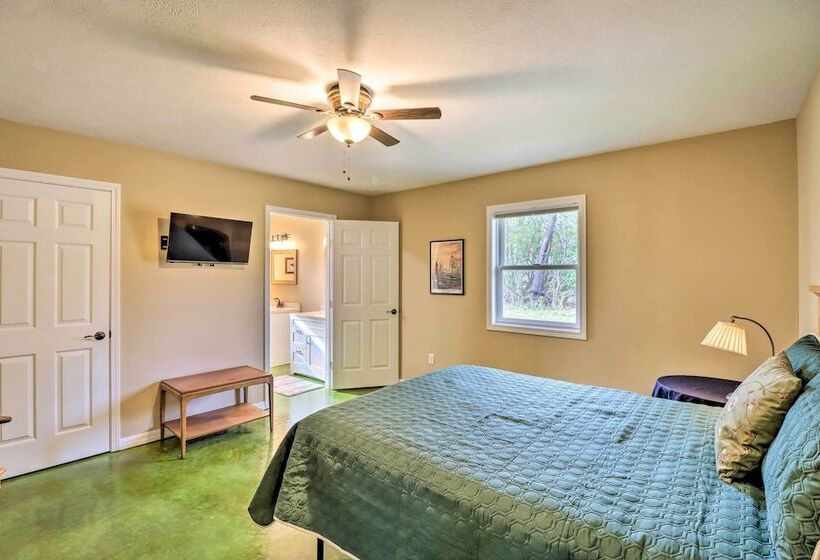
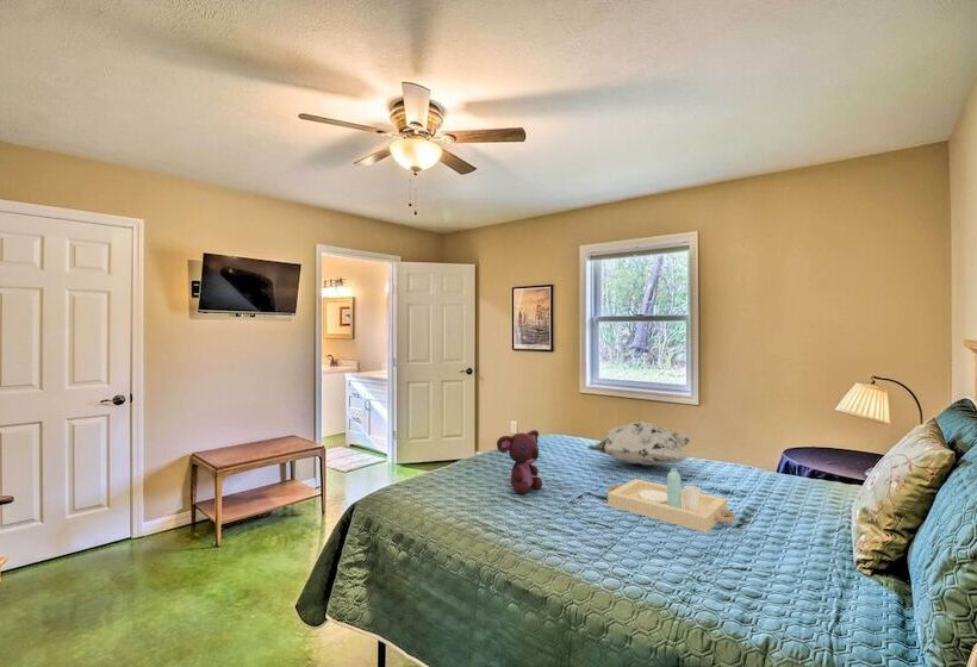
+ decorative pillow [586,420,692,467]
+ teddy bear [496,429,543,495]
+ serving tray [606,467,736,534]
